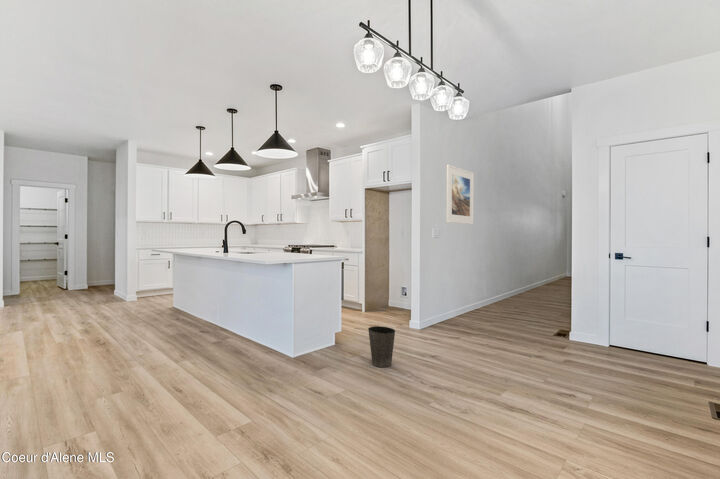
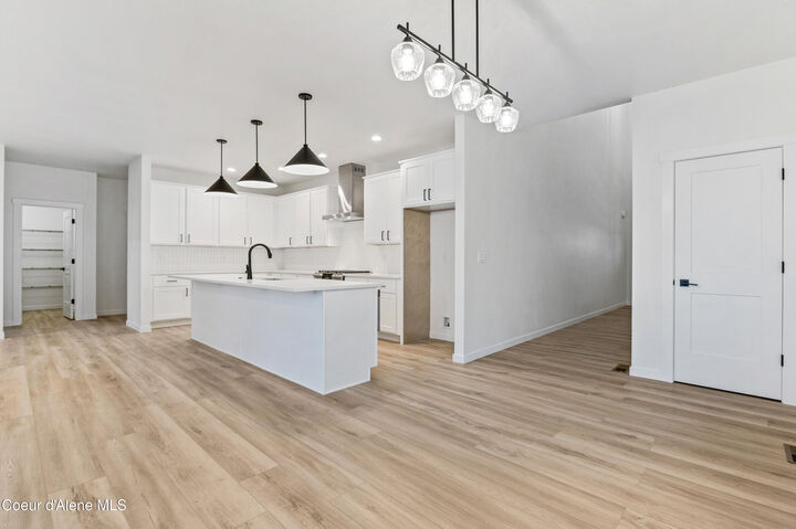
- waste basket [367,325,396,368]
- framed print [446,164,475,225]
